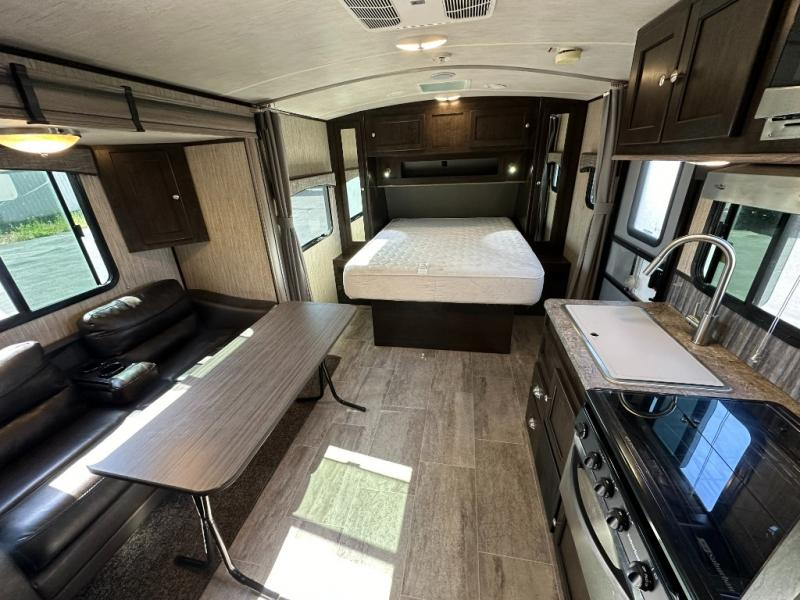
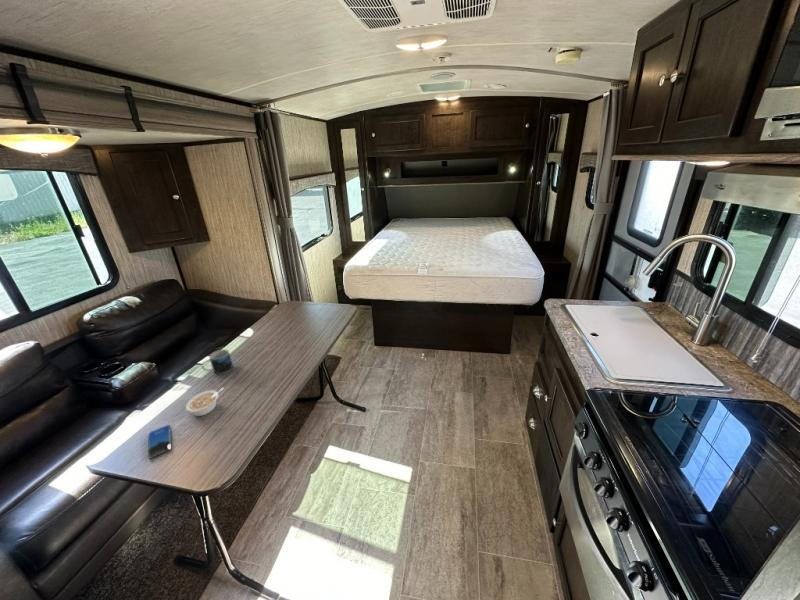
+ smartphone [147,424,172,460]
+ legume [185,387,224,417]
+ mug [200,348,234,375]
